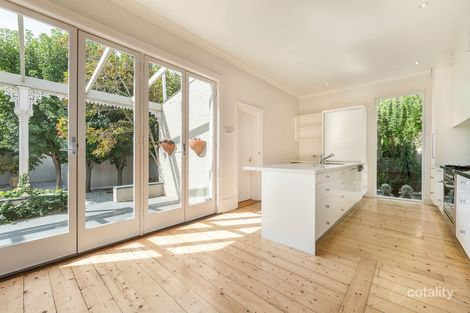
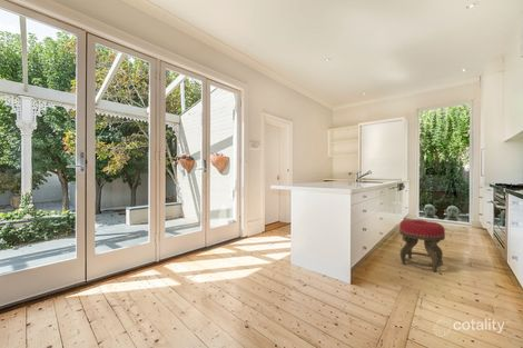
+ stool [398,219,446,272]
